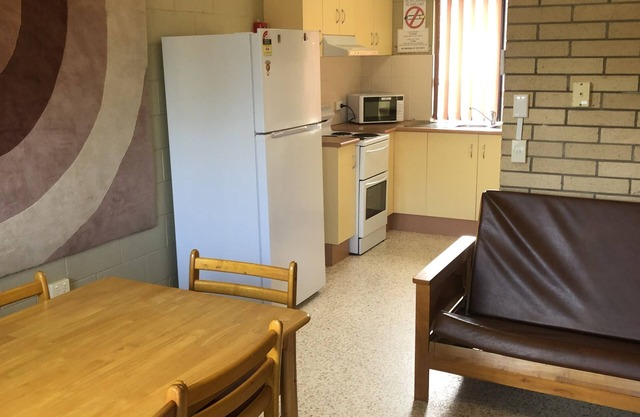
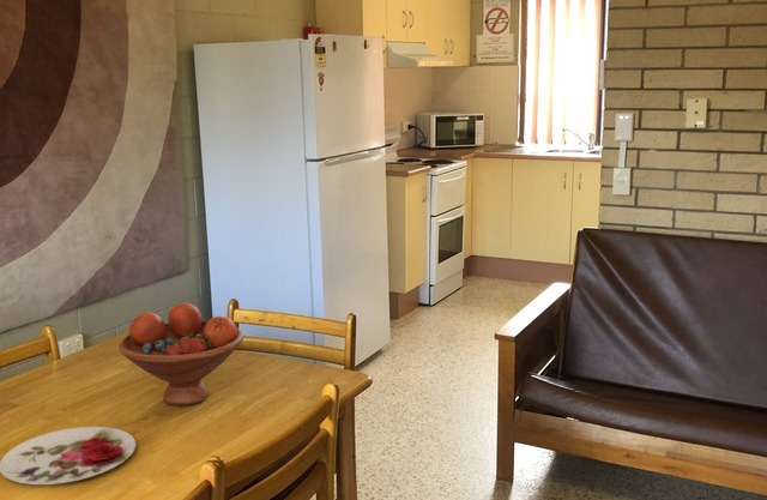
+ plate [0,426,137,486]
+ fruit bowl [117,302,244,406]
